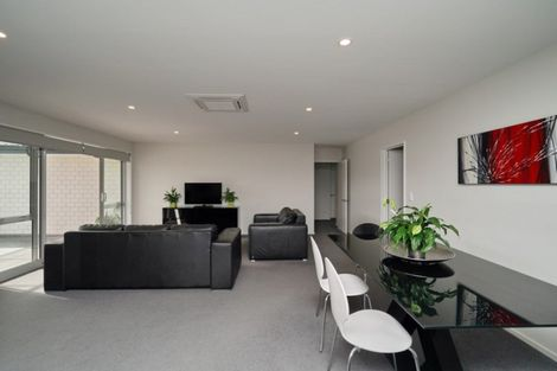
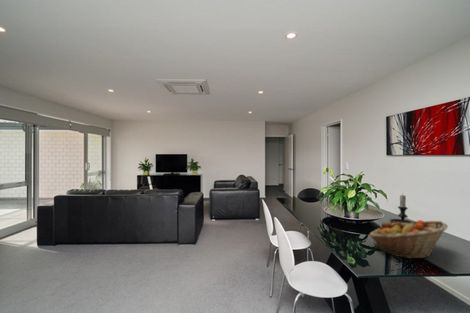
+ candle holder [388,194,416,224]
+ fruit basket [368,219,449,259]
